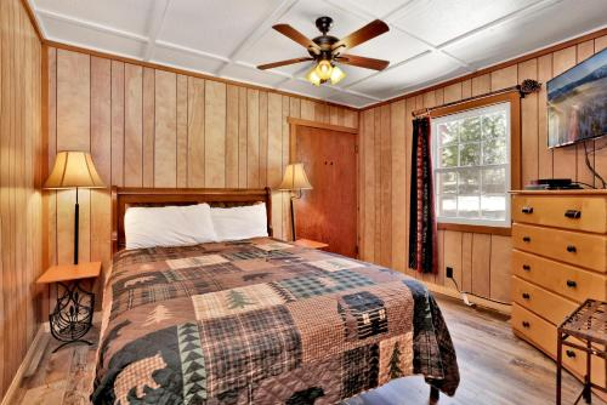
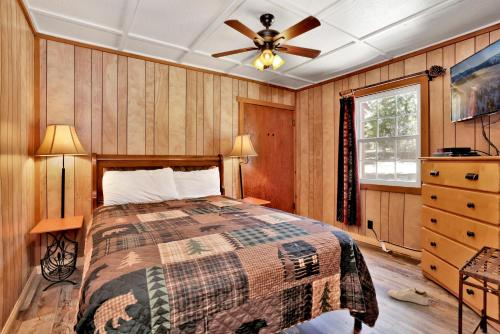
+ shoe [387,286,429,306]
